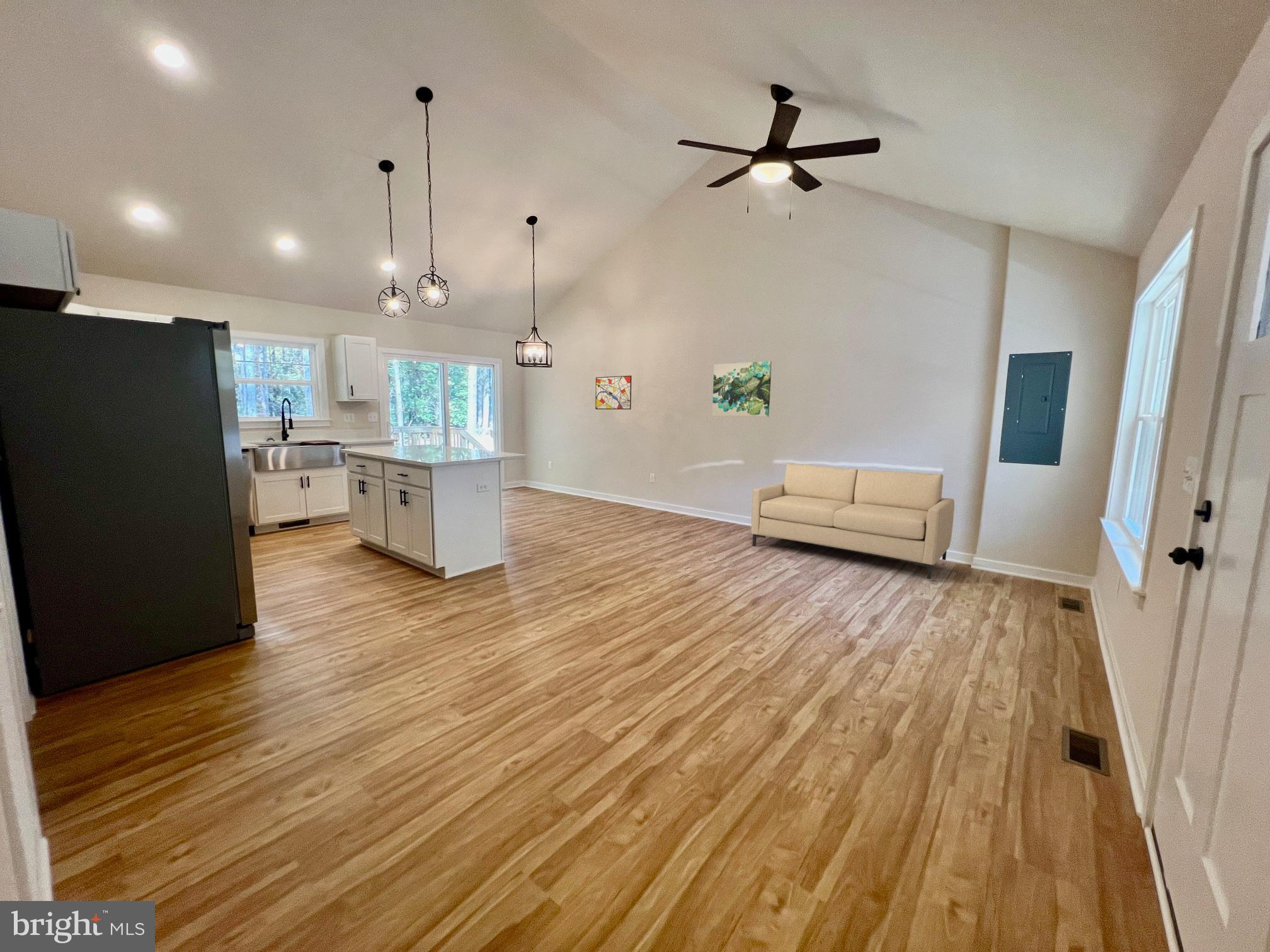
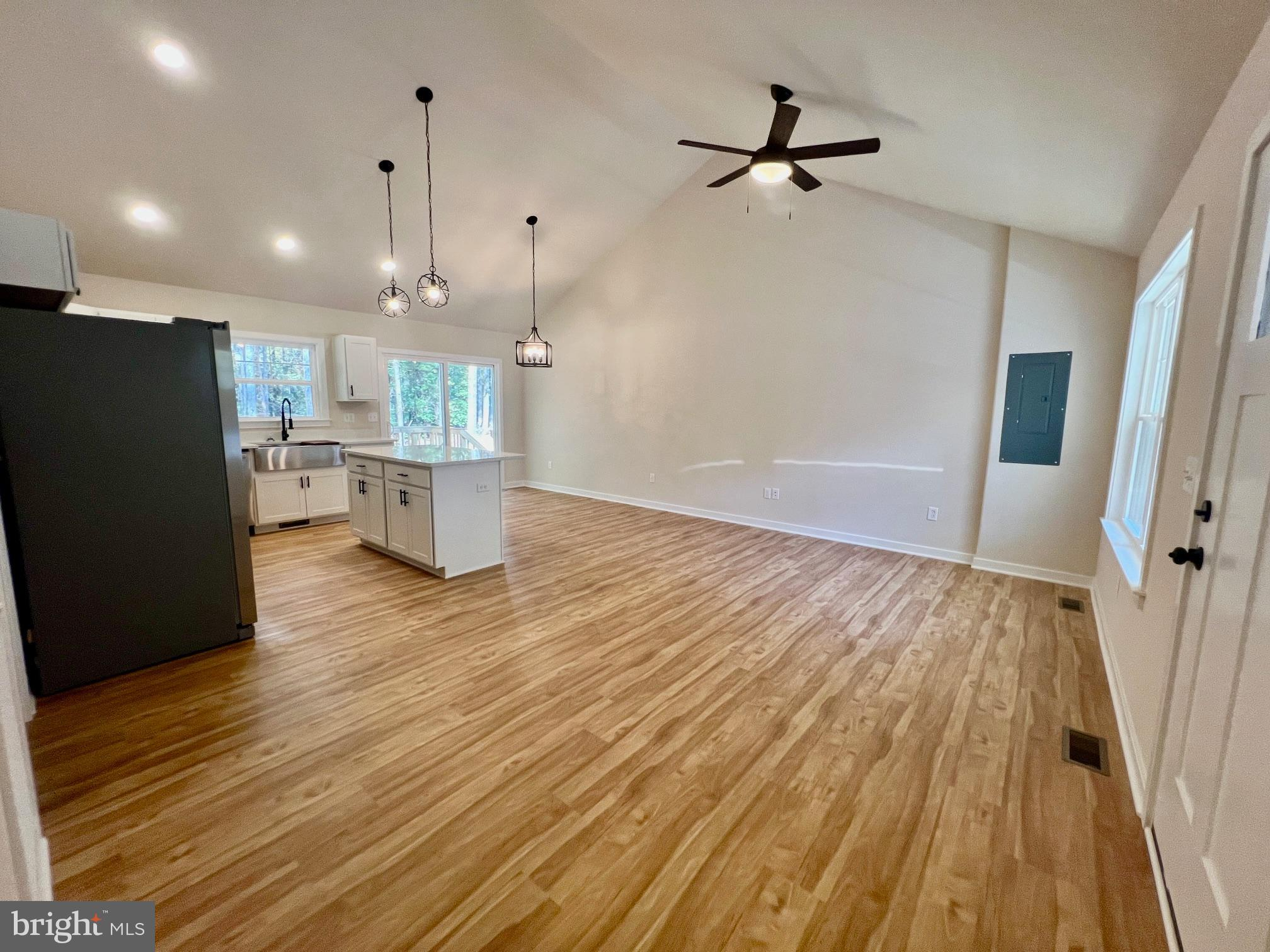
- wall art [595,375,632,410]
- wall art [712,360,772,417]
- sofa [751,462,955,580]
